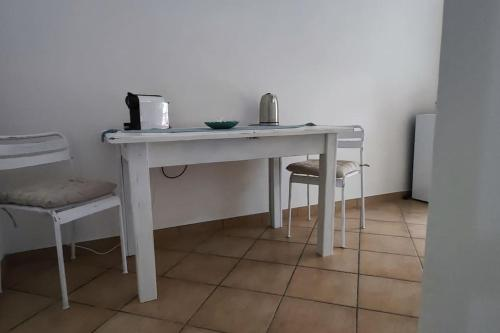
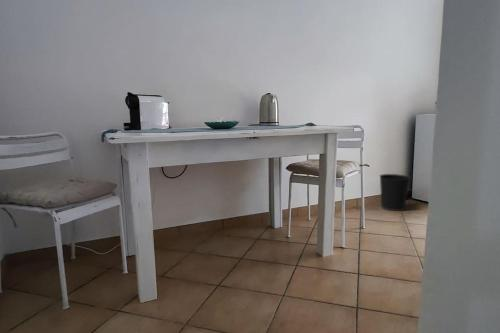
+ wastebasket [379,173,411,212]
